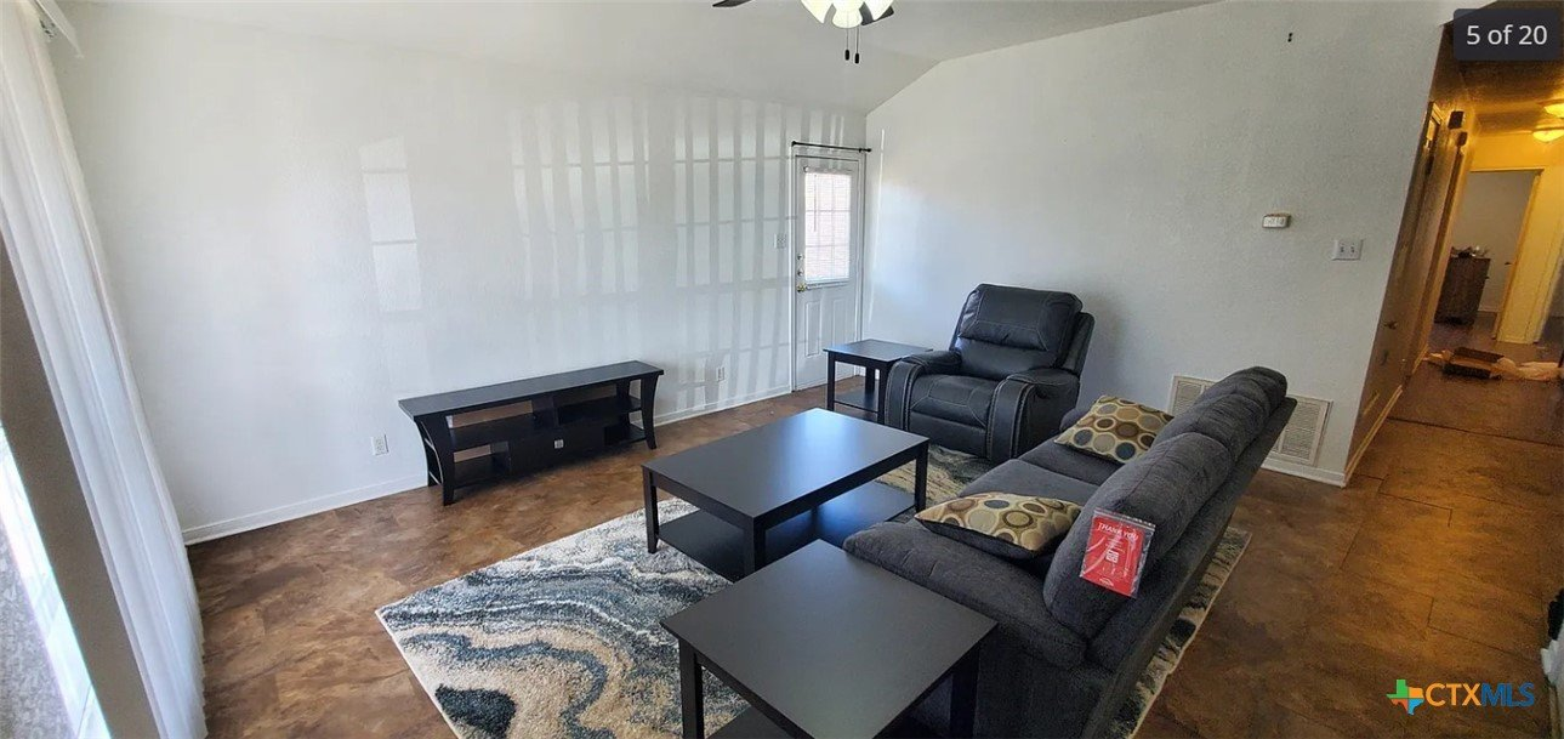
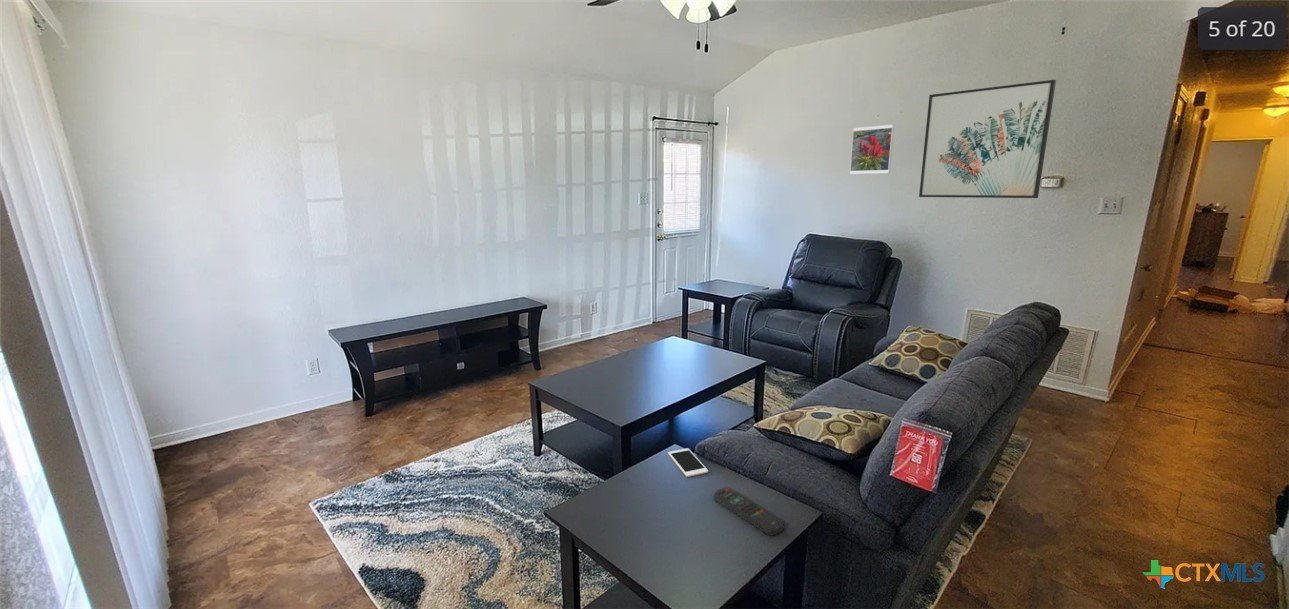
+ cell phone [667,447,709,478]
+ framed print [849,124,895,175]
+ wall art [918,79,1057,199]
+ remote control [713,486,785,536]
